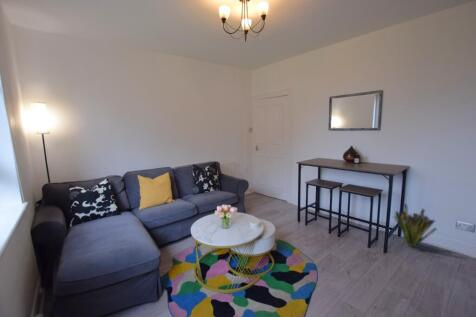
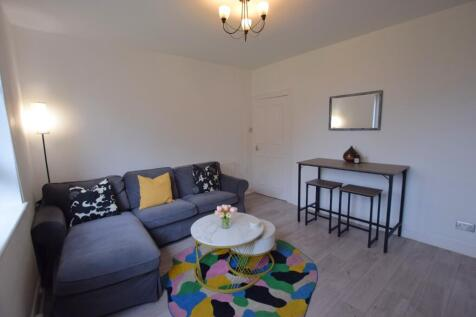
- decorative plant [393,203,438,249]
